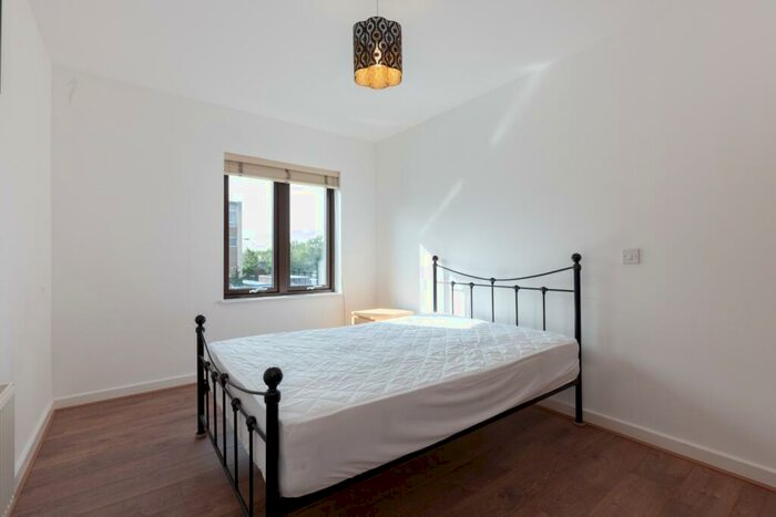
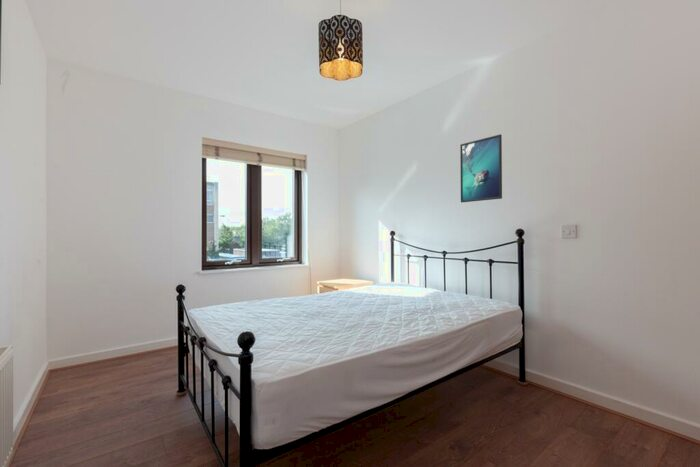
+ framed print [459,133,503,203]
